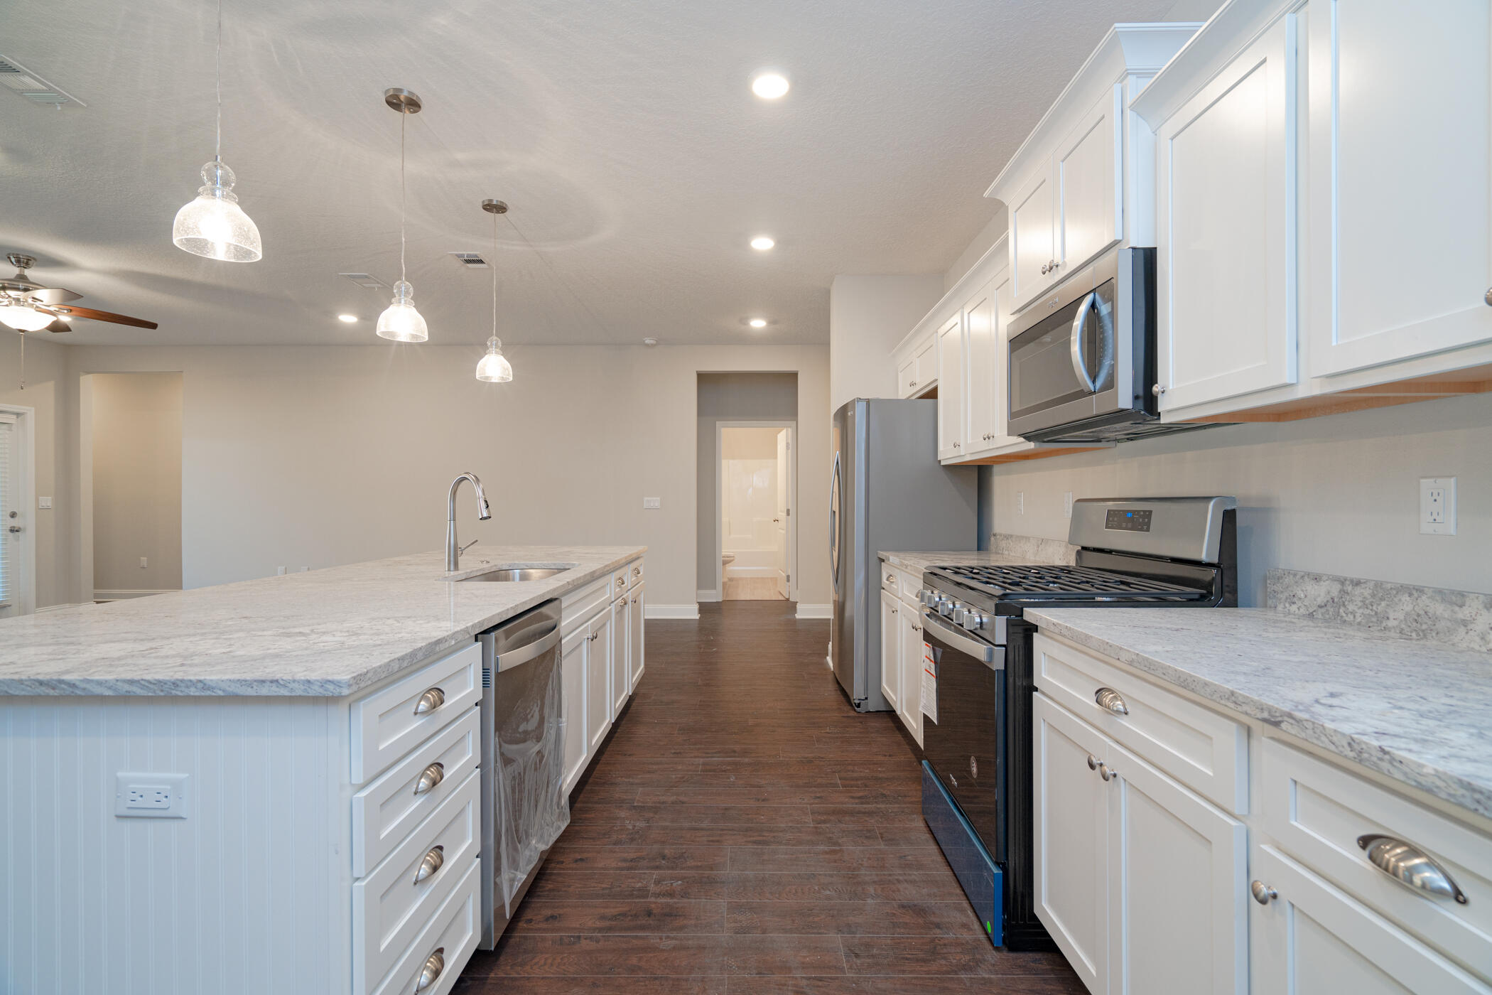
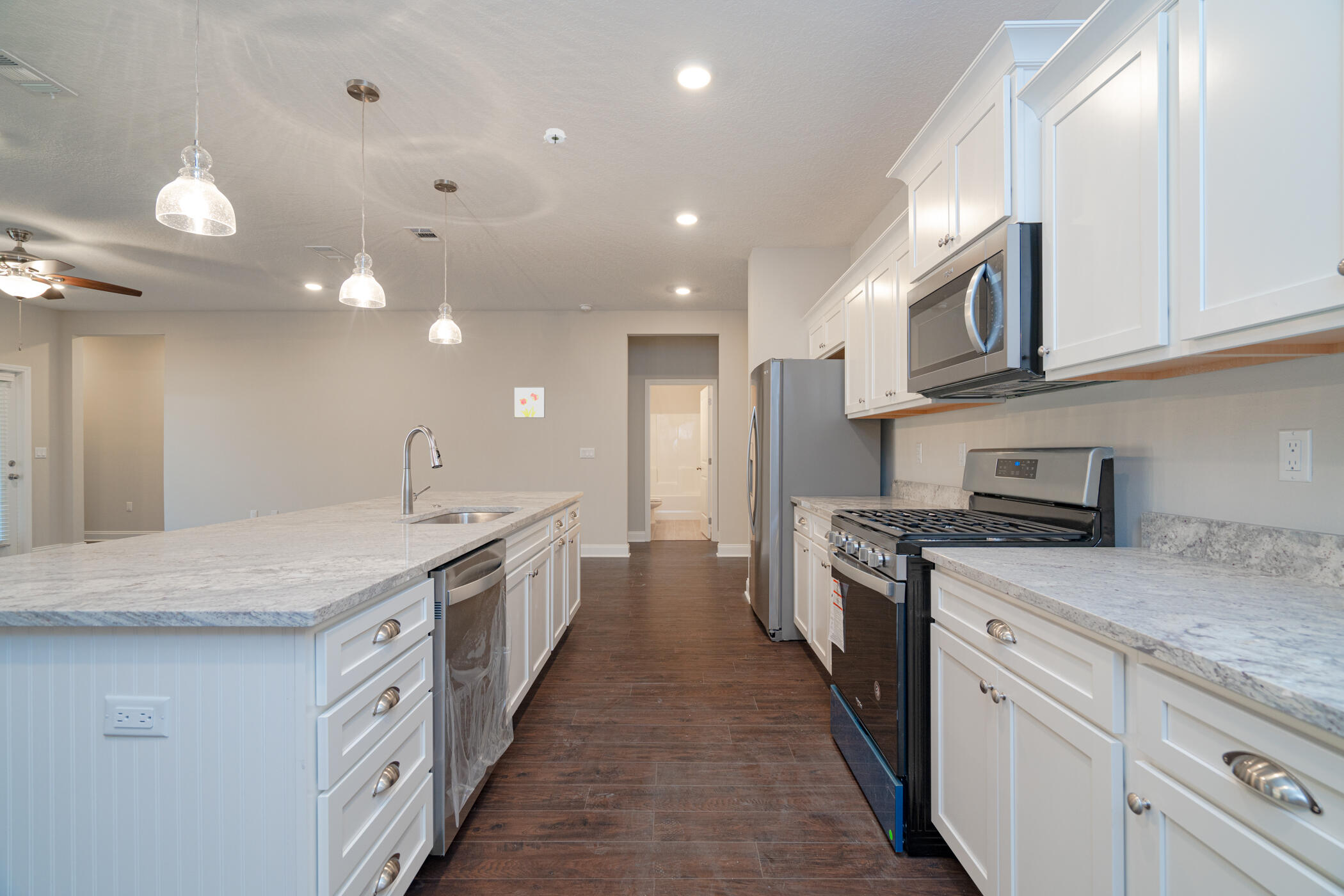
+ smoke detector [543,127,567,144]
+ wall art [513,387,545,419]
